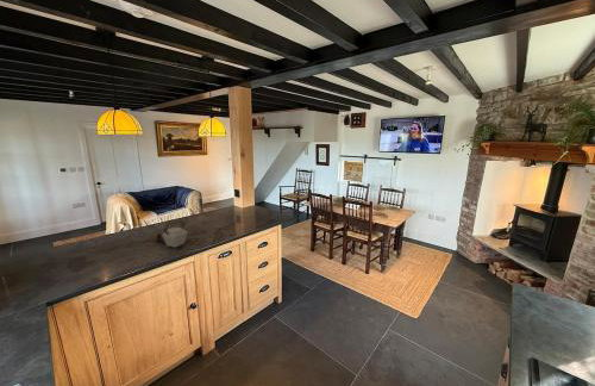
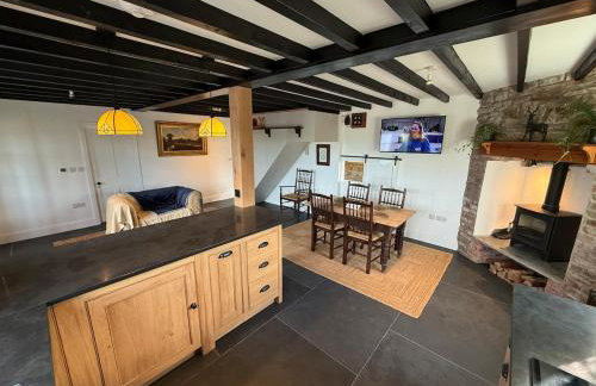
- kettle [155,219,188,249]
